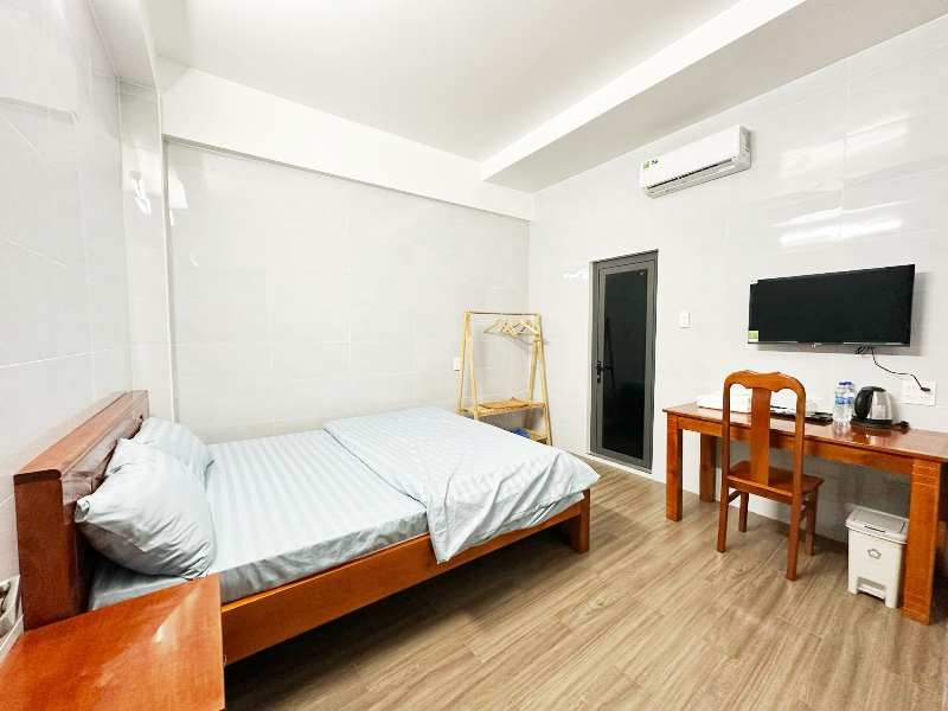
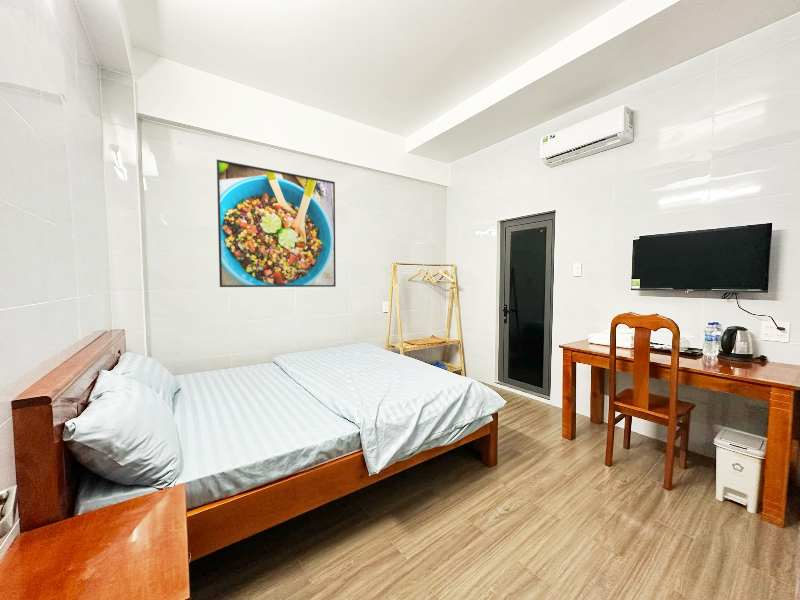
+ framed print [216,158,337,288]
